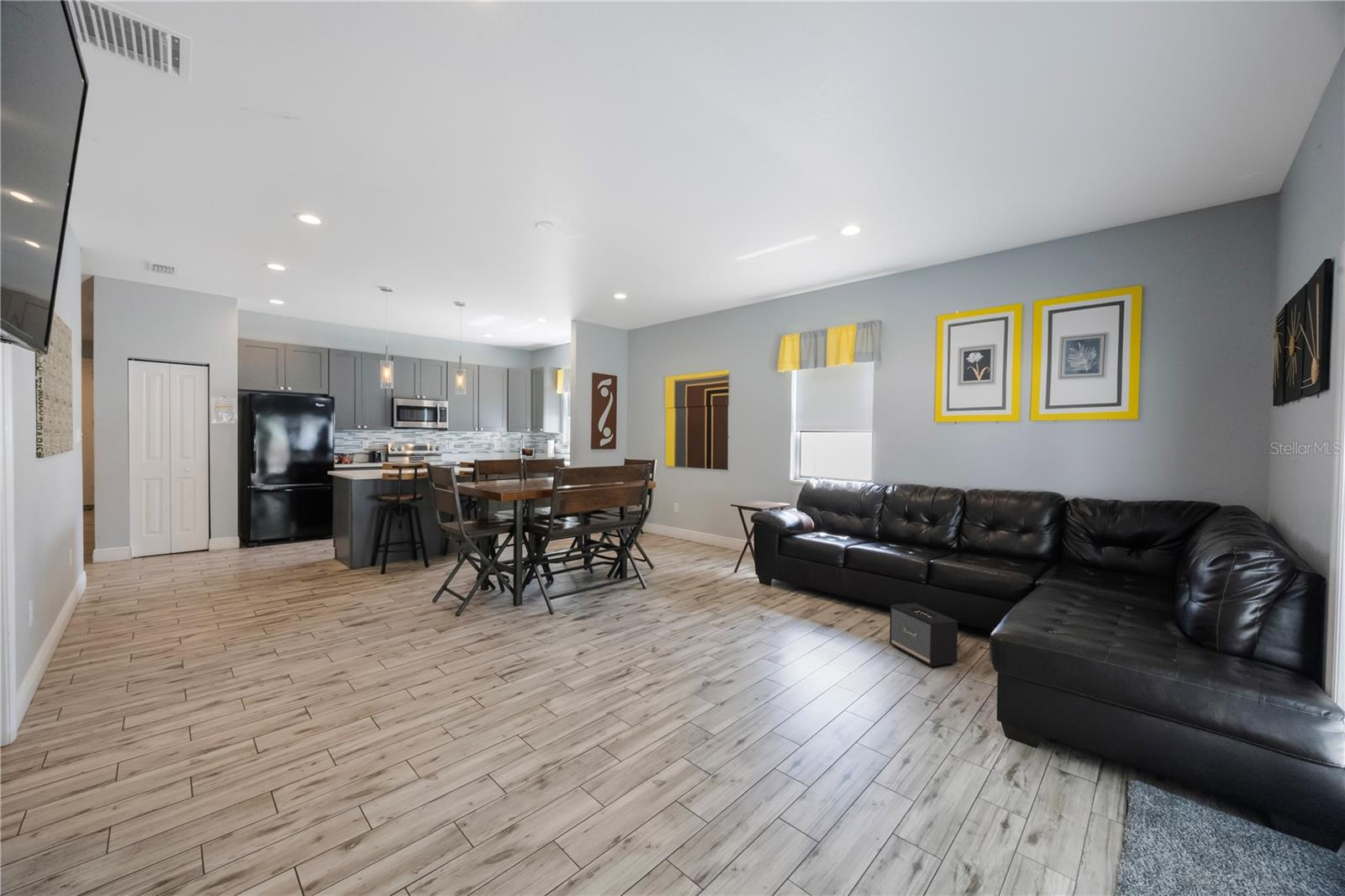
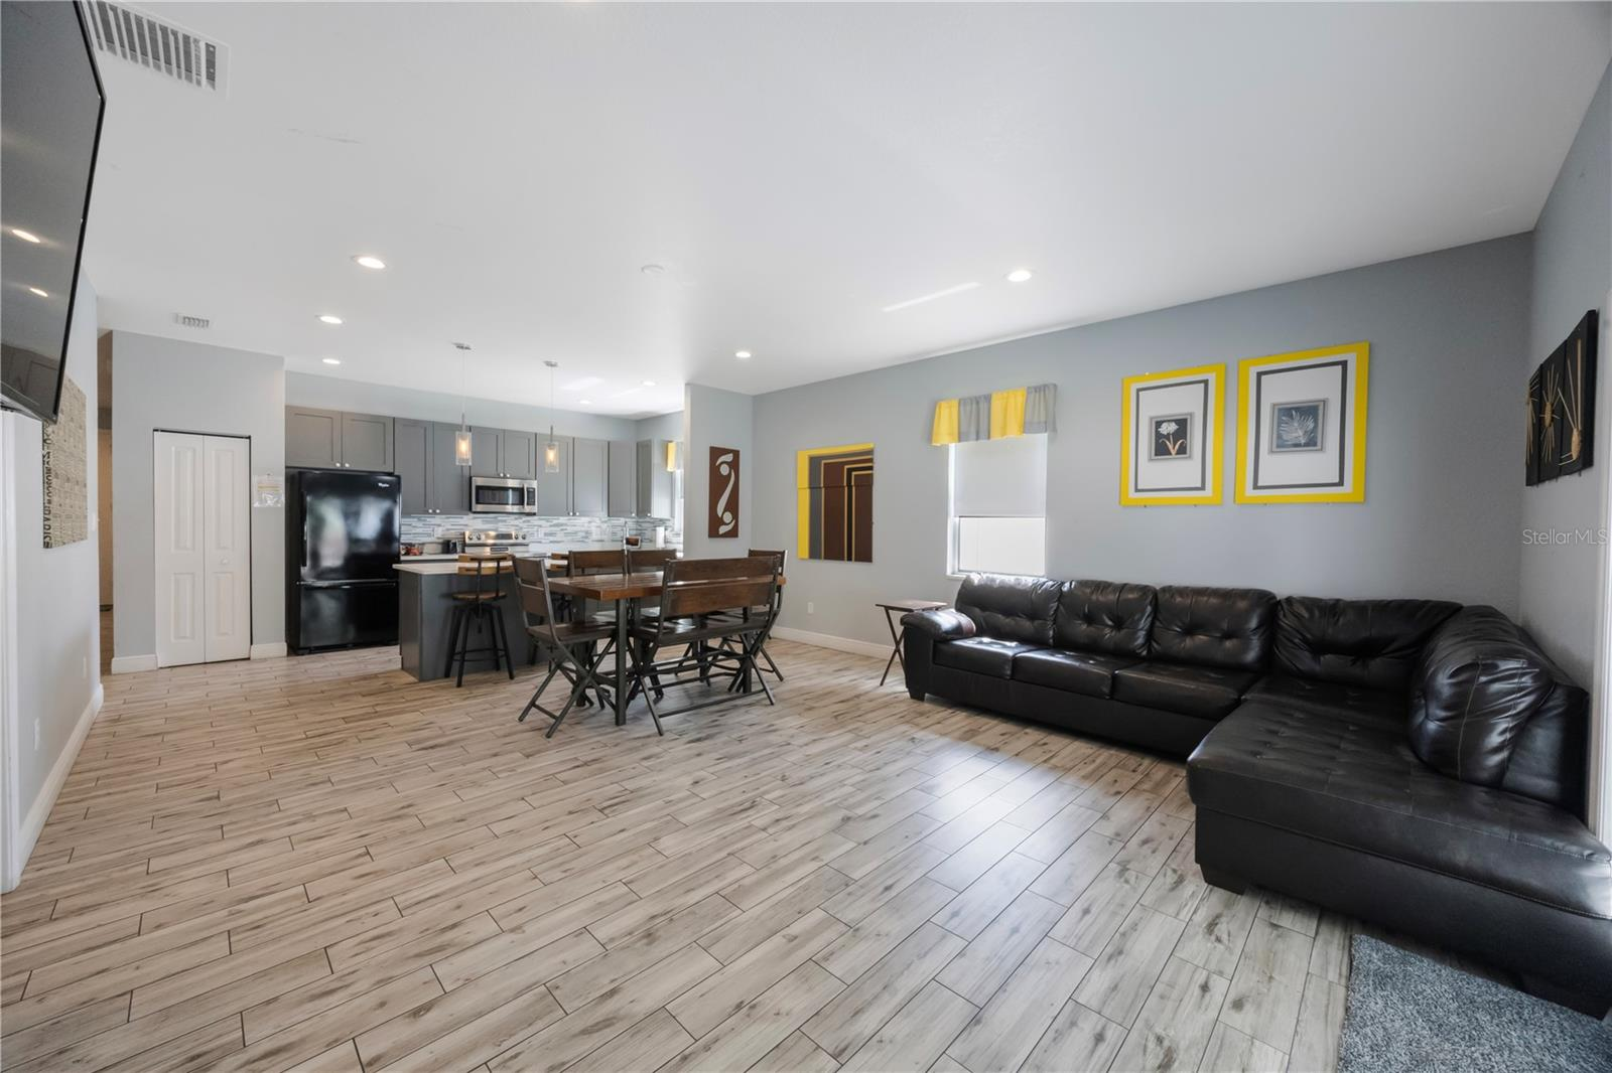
- speaker [889,602,958,668]
